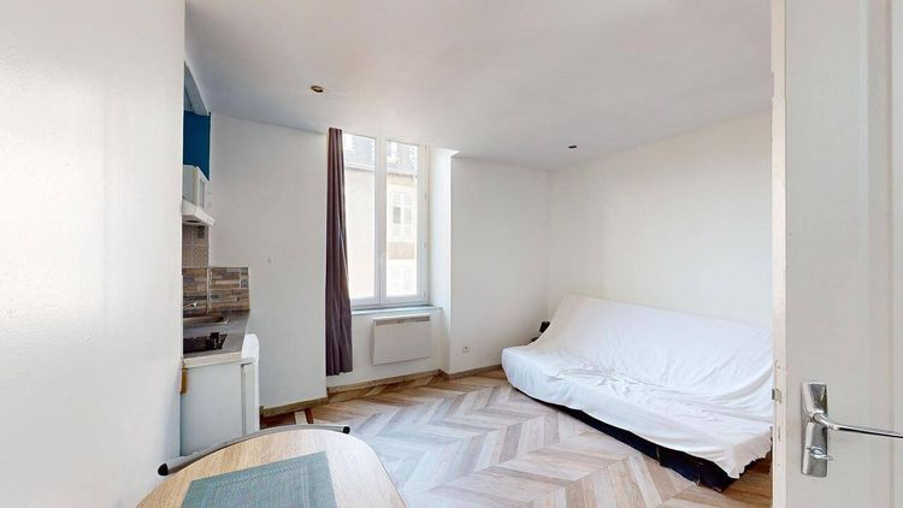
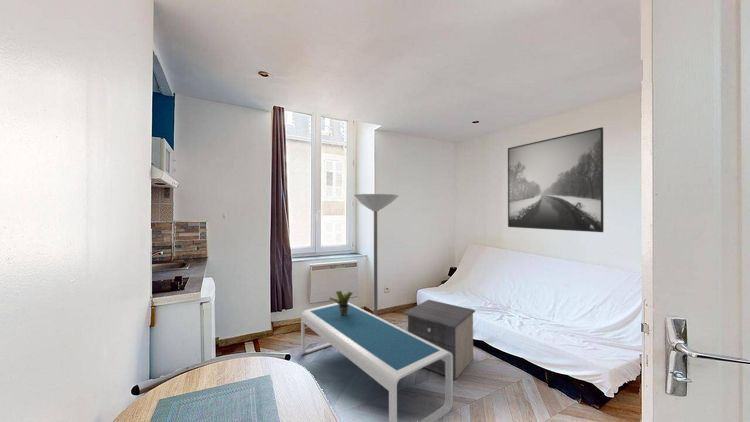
+ potted plant [328,290,354,316]
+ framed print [507,126,604,233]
+ floor lamp [352,193,399,324]
+ coffee table [300,301,454,422]
+ nightstand [402,299,476,380]
